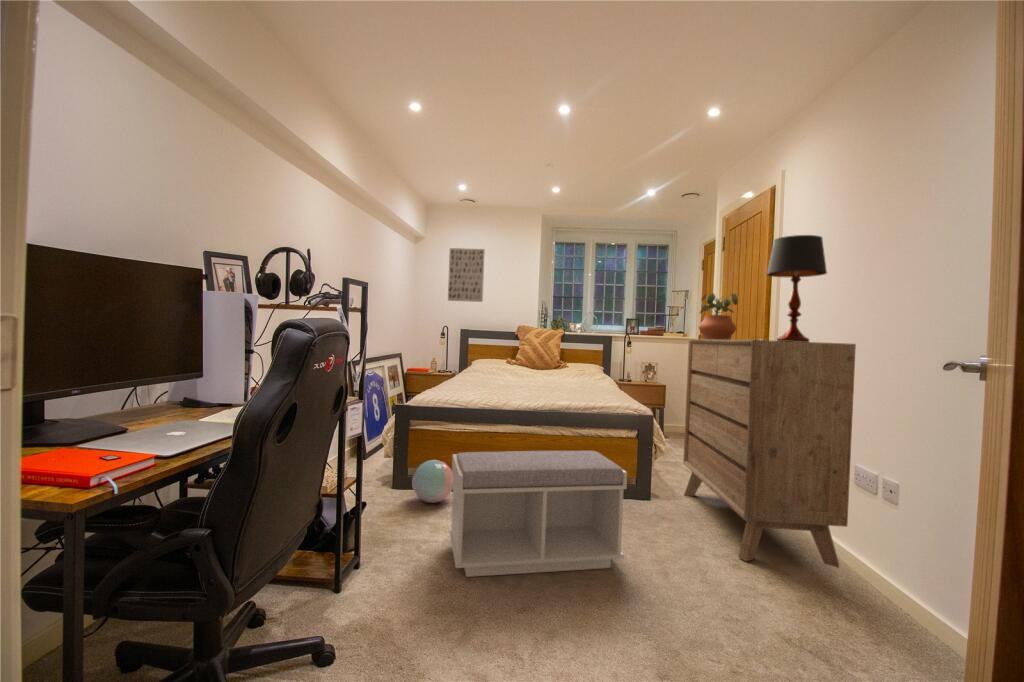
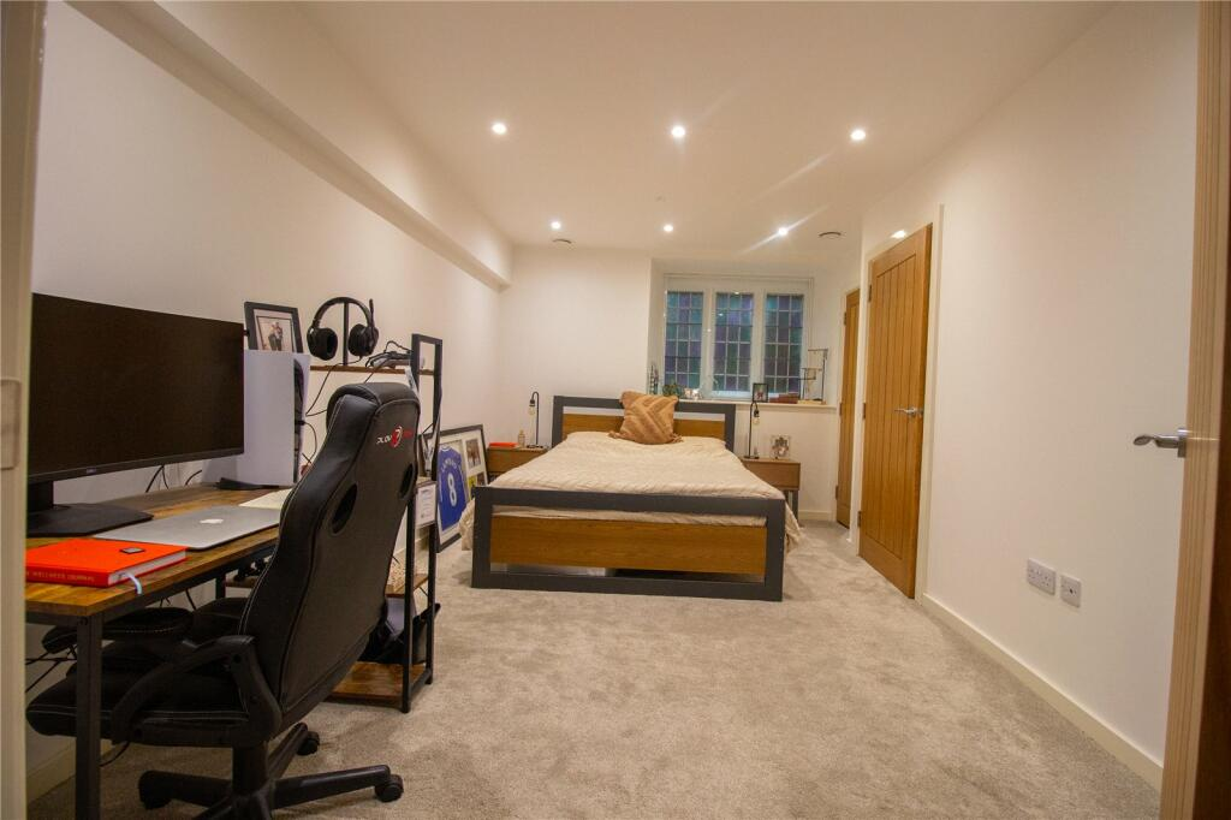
- potted plant [697,291,739,340]
- dresser [682,338,857,569]
- table lamp [765,234,828,342]
- wall art [447,247,486,303]
- bench [449,450,628,578]
- ball [411,459,453,504]
